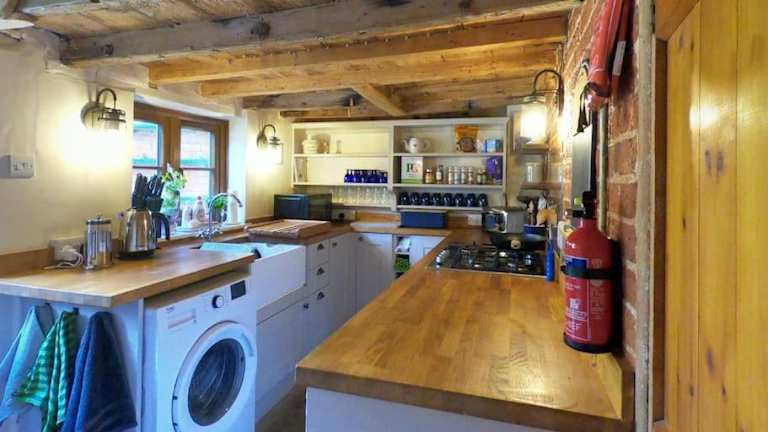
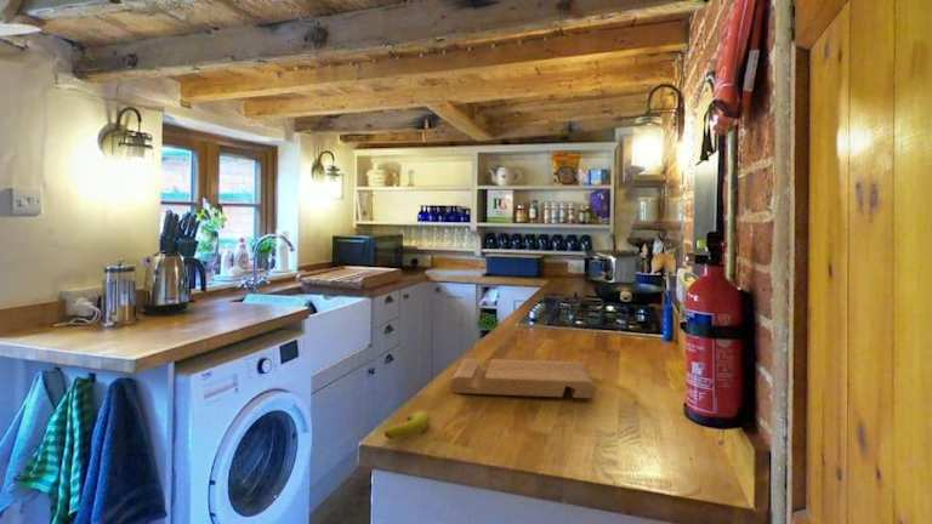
+ banana [383,410,431,442]
+ cutting board [449,357,597,399]
